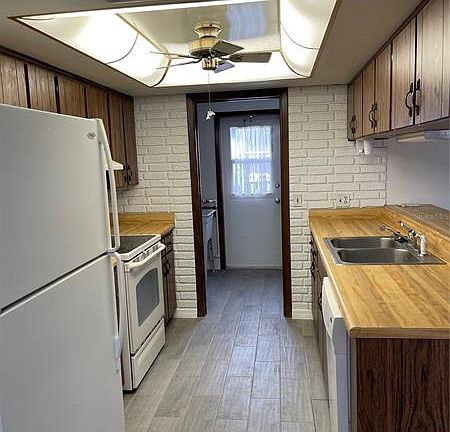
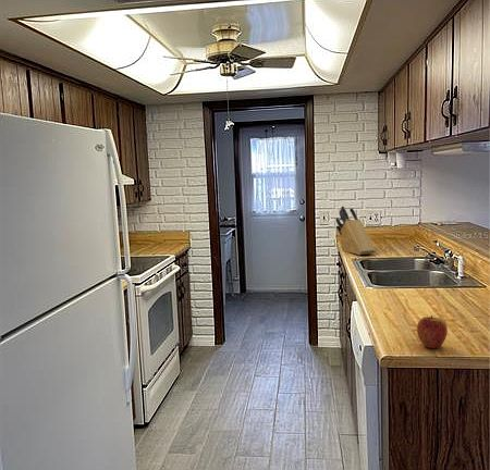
+ knife block [334,206,377,256]
+ apple [416,314,449,349]
